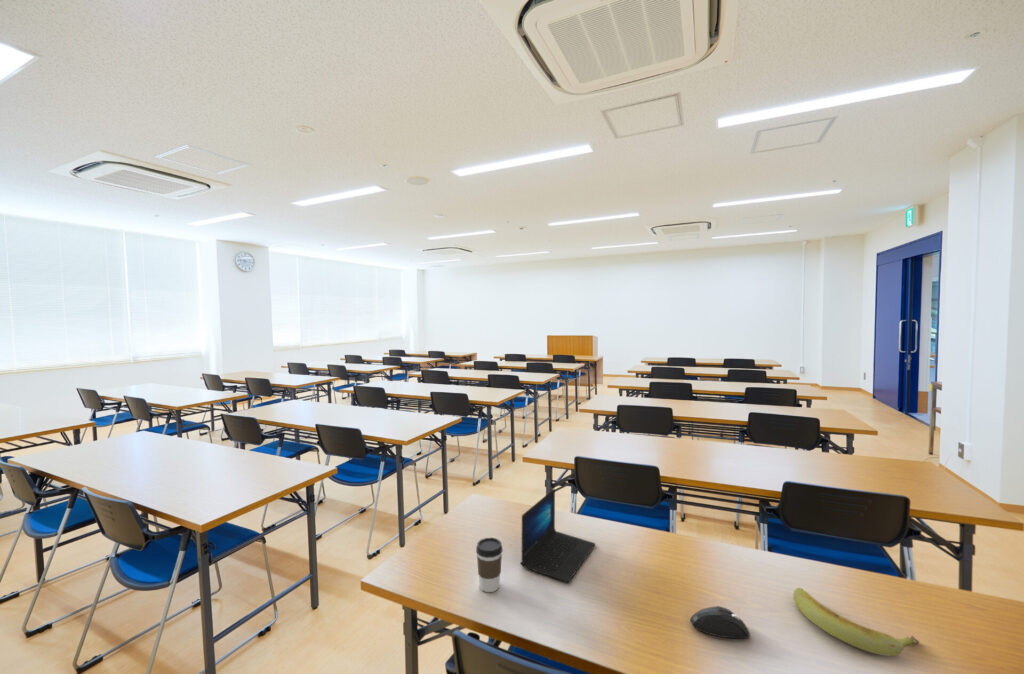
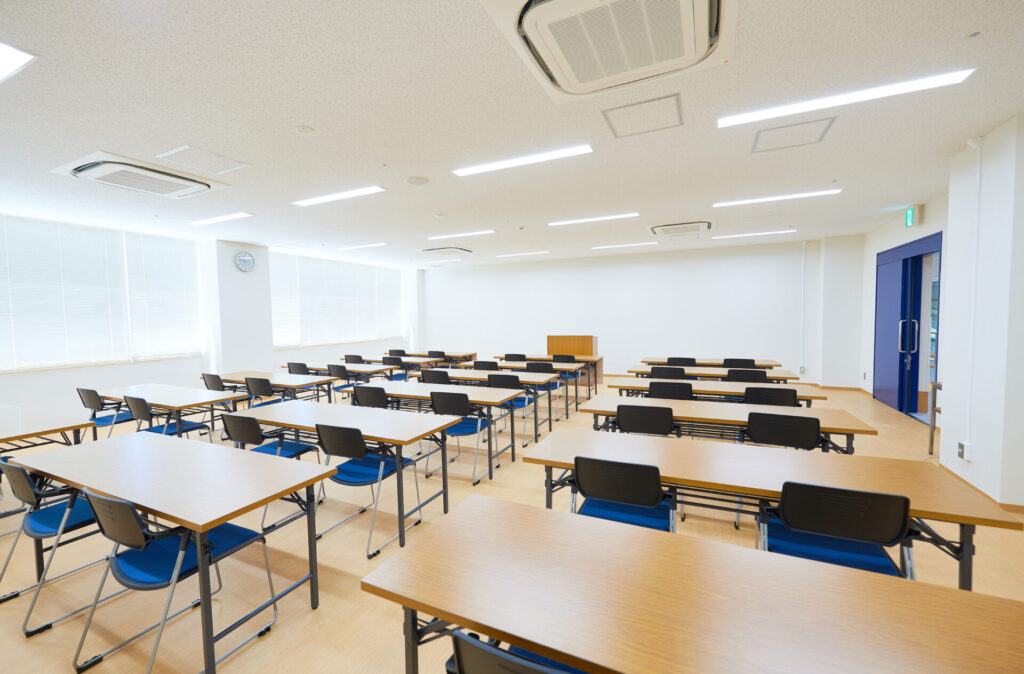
- mouse [689,605,751,639]
- laptop [520,488,596,583]
- coffee cup [475,537,503,593]
- banana [792,587,920,657]
